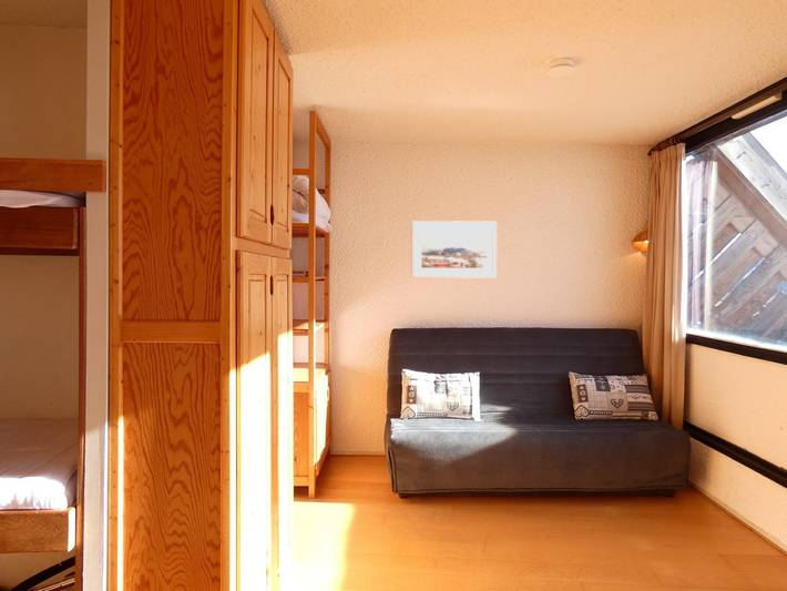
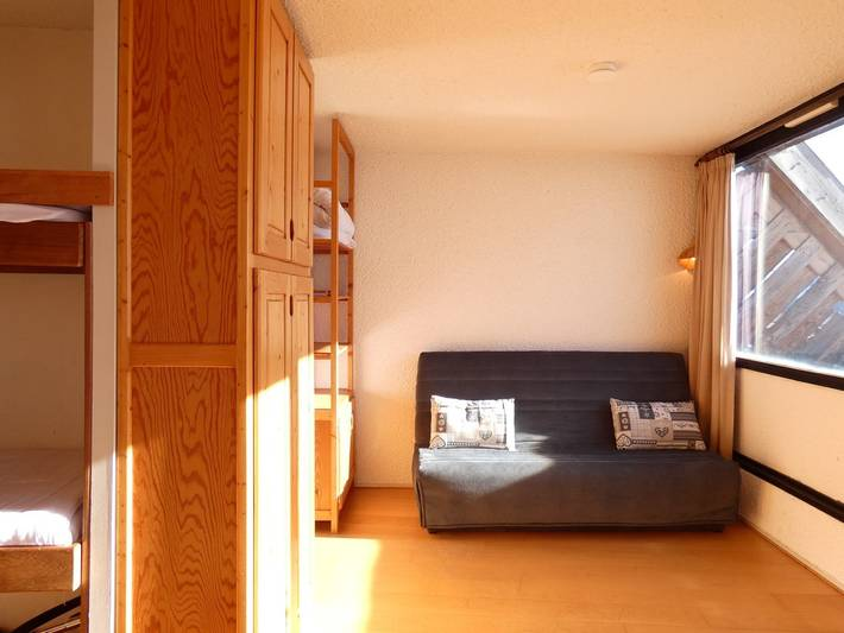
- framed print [411,220,498,279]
